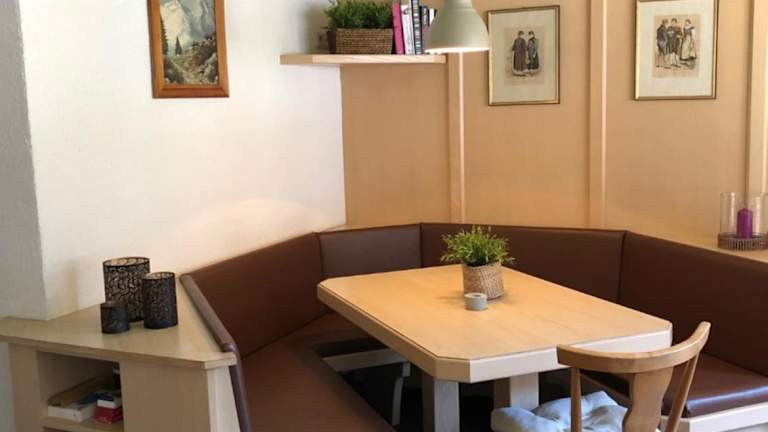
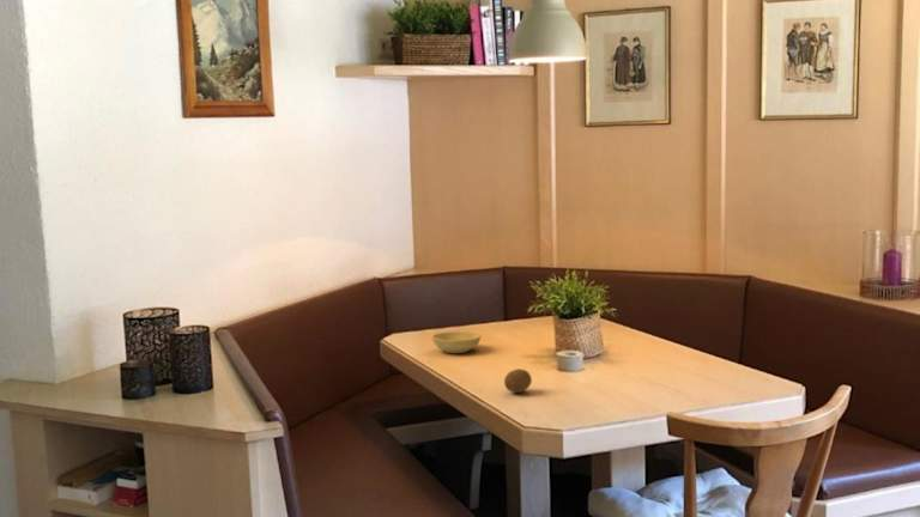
+ bowl [431,330,482,354]
+ fruit [503,367,533,394]
